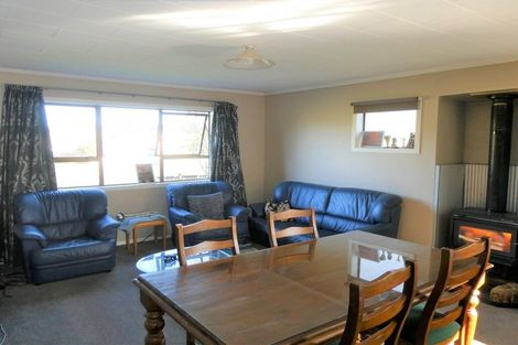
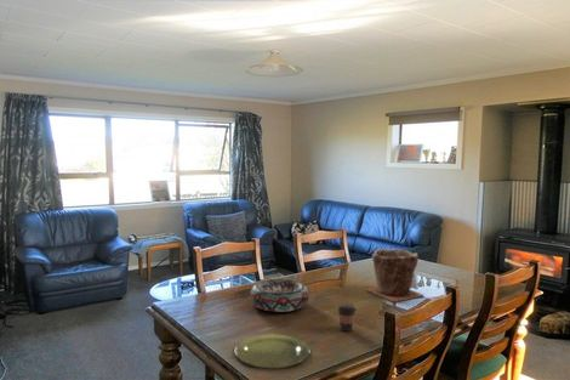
+ decorative bowl [249,278,310,313]
+ plant pot [365,248,426,304]
+ coffee cup [336,301,358,333]
+ plate [234,333,310,369]
